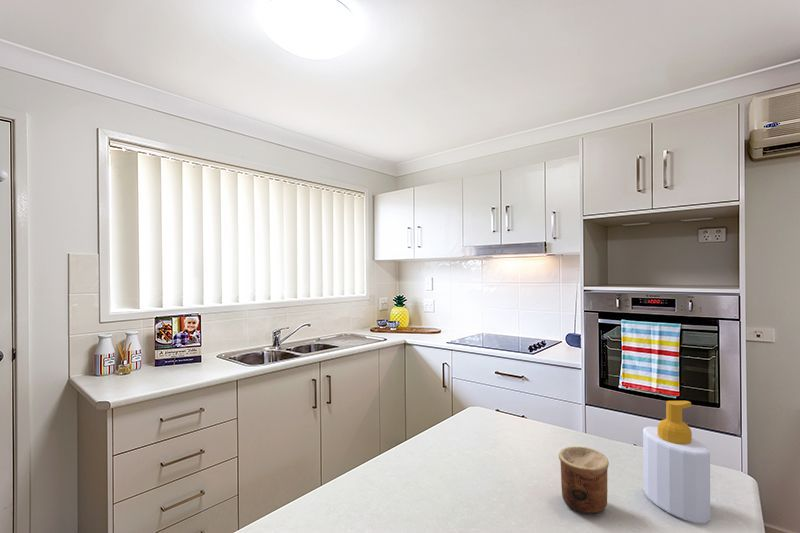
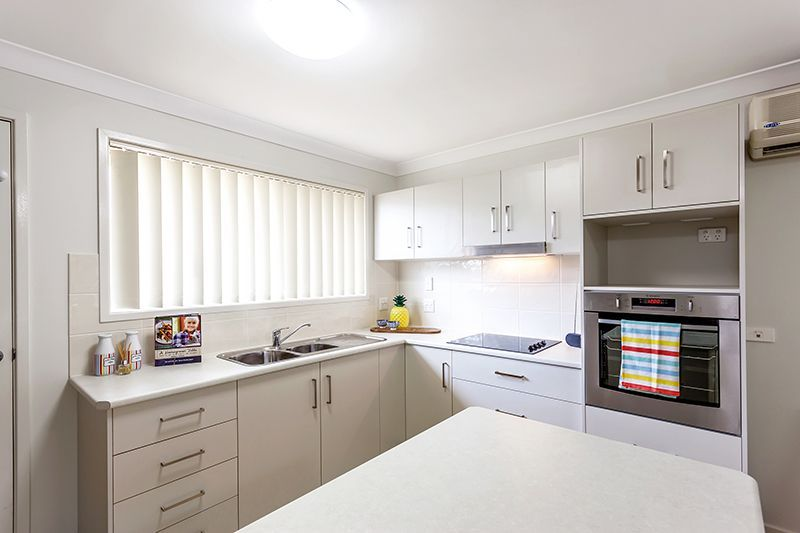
- soap bottle [642,400,711,525]
- cup [558,446,610,515]
